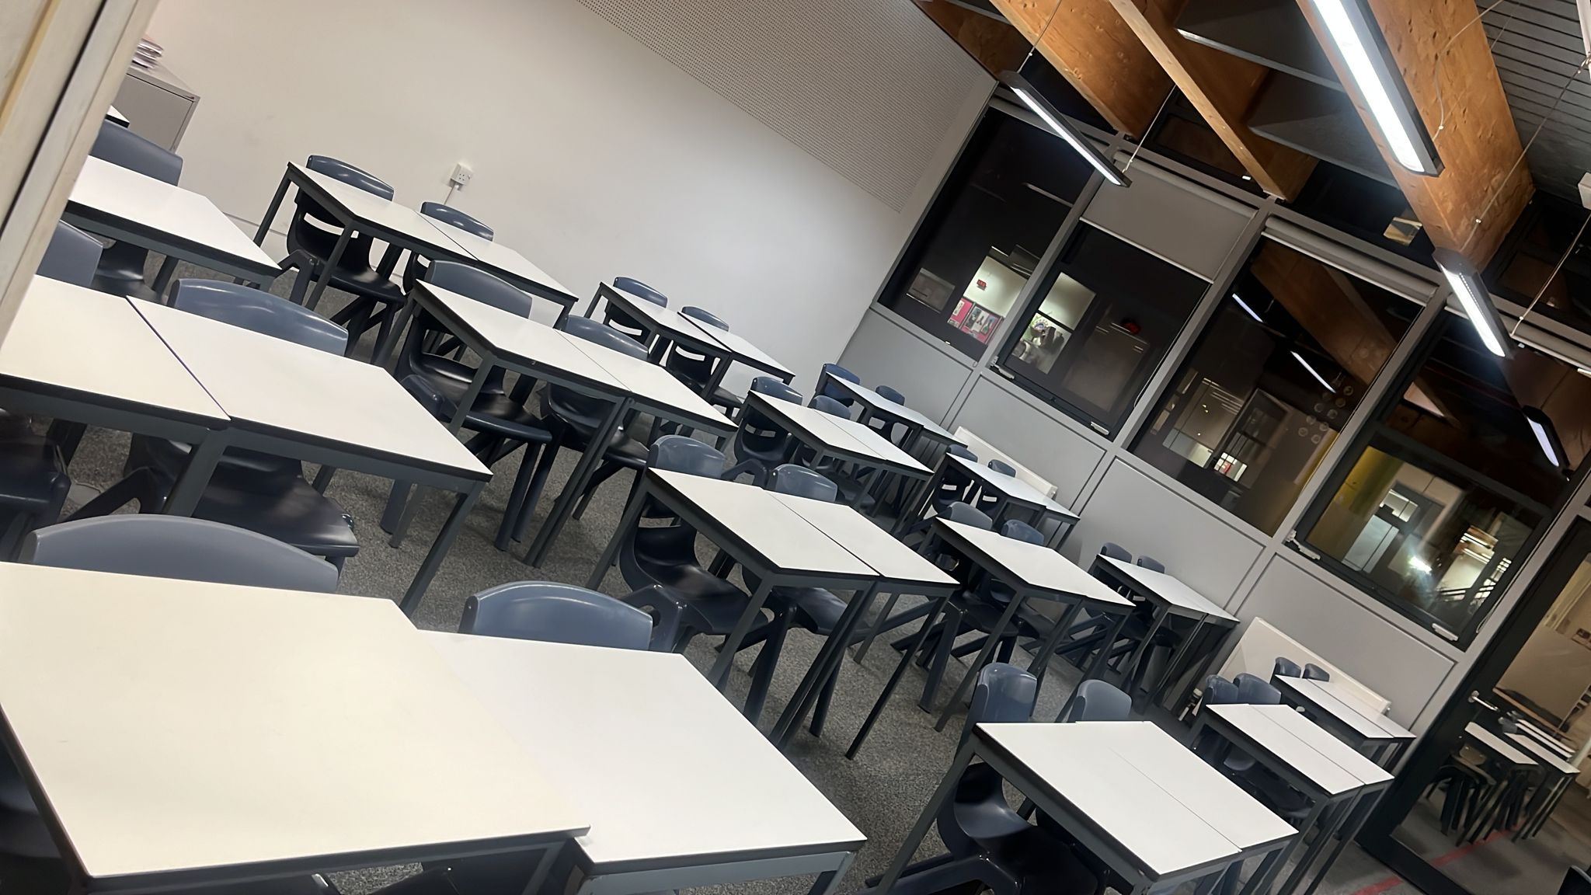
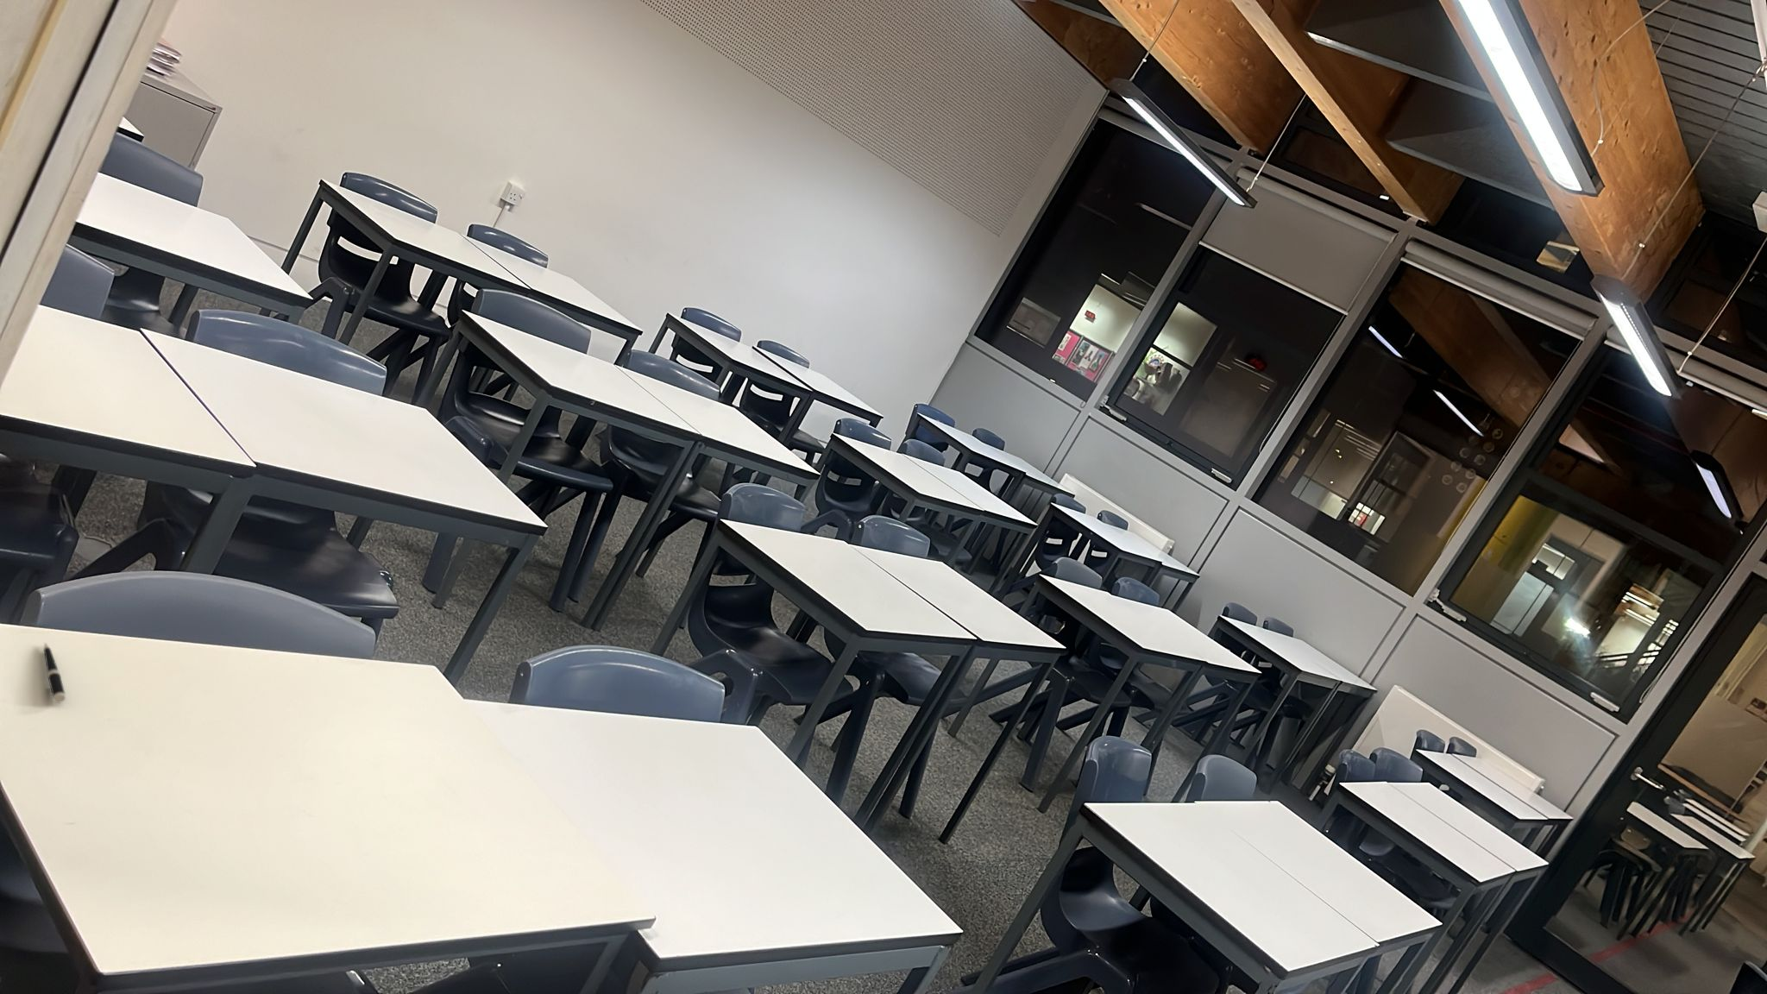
+ pen [44,642,67,704]
